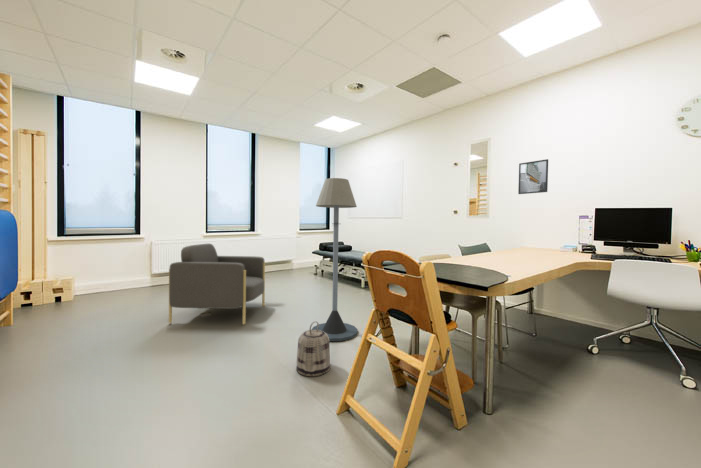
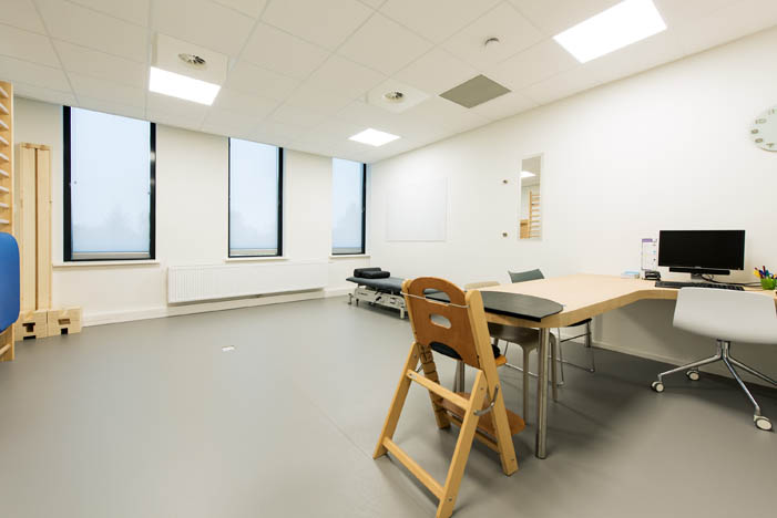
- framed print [517,158,549,195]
- floor lamp [311,177,359,342]
- armchair [168,242,266,325]
- basket [295,321,332,377]
